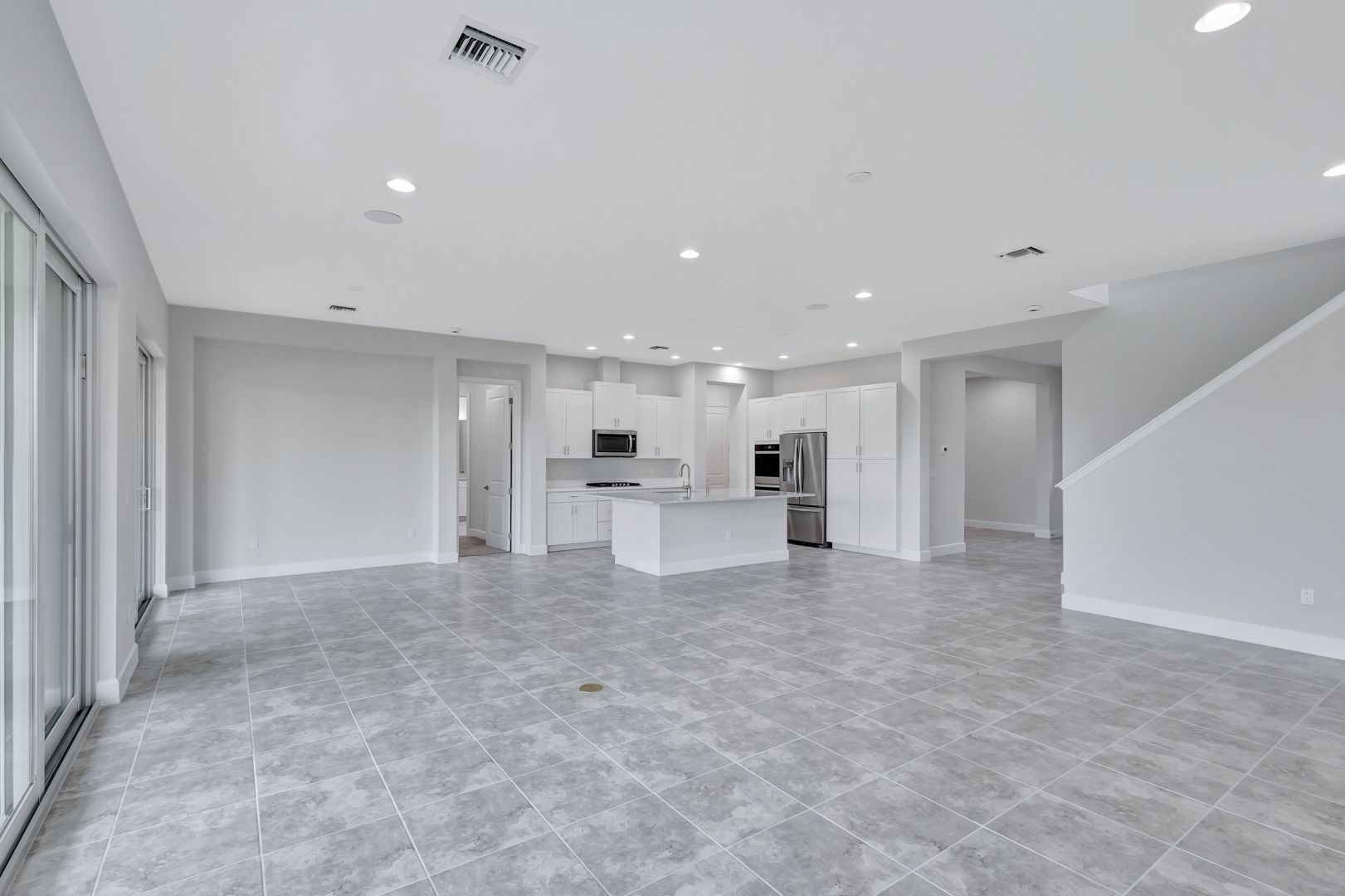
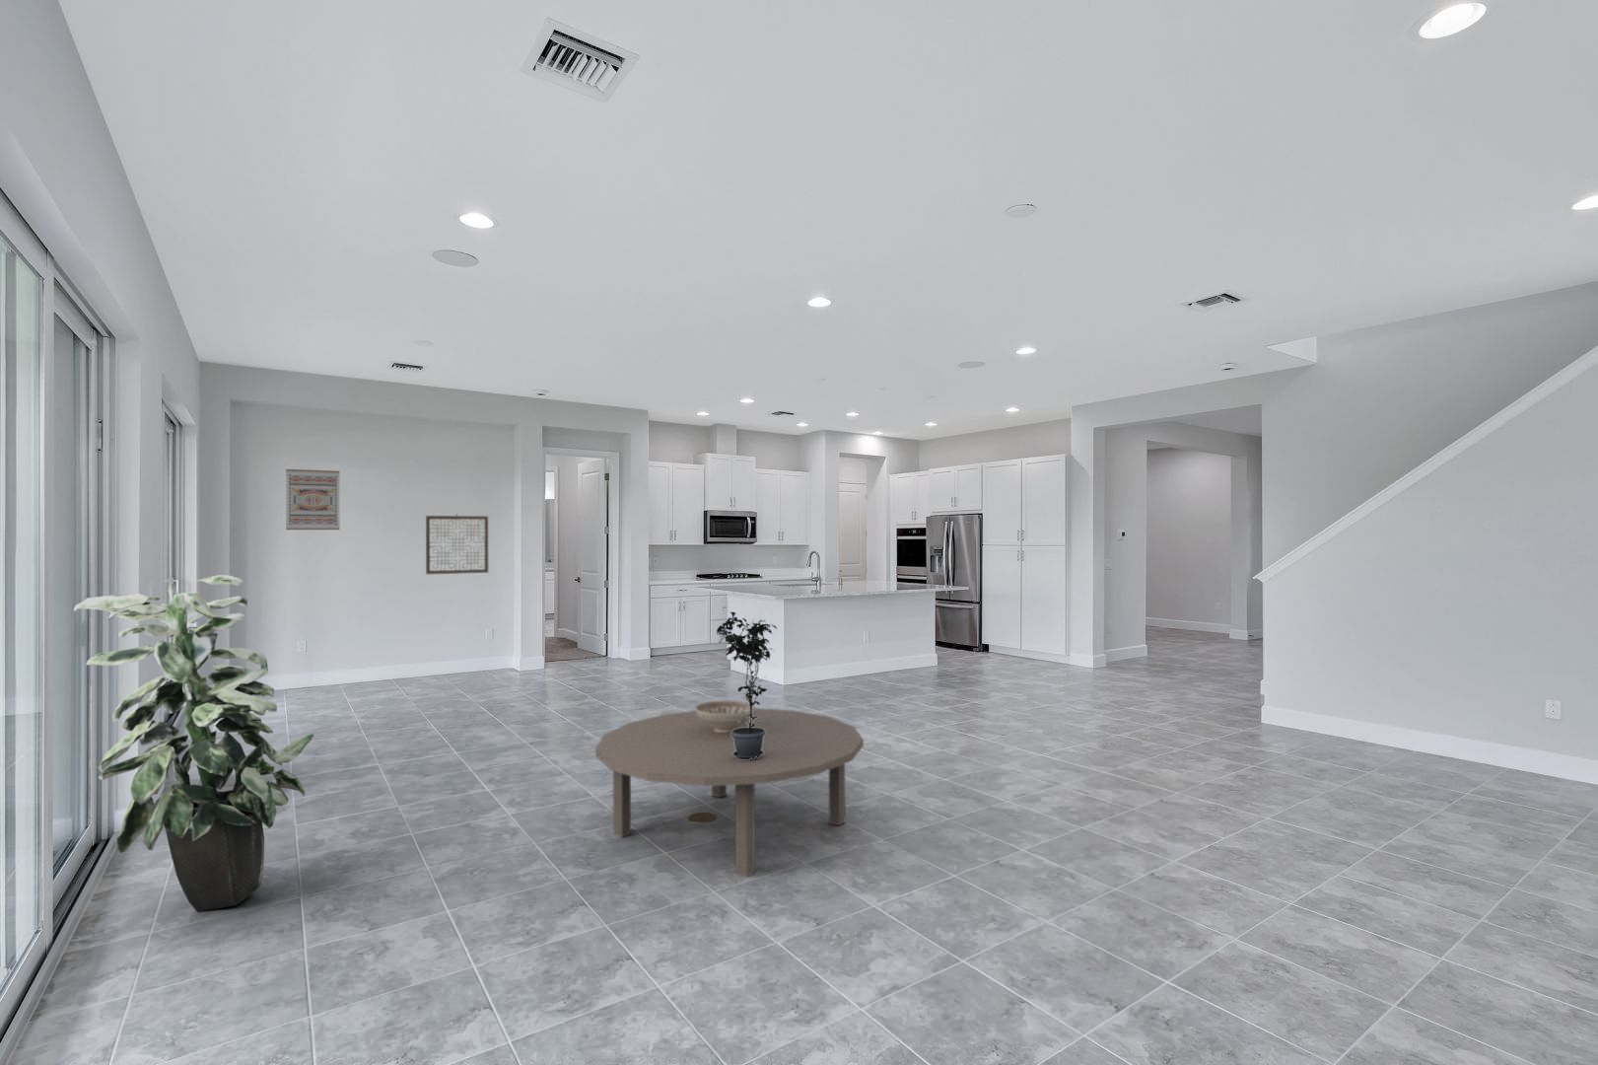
+ coffee table [594,707,865,878]
+ decorative bowl [695,699,756,732]
+ wall art [285,468,341,530]
+ potted plant [715,611,778,760]
+ indoor plant [72,575,316,912]
+ wall art [425,512,489,575]
